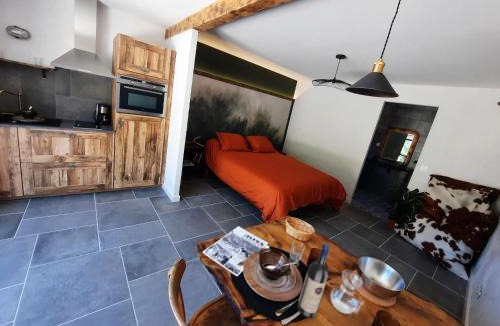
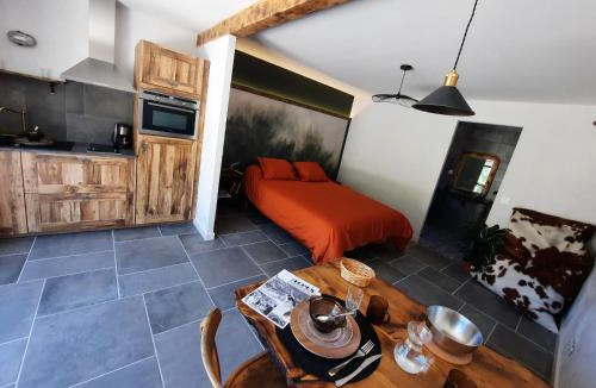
- wine bottle [296,243,331,319]
